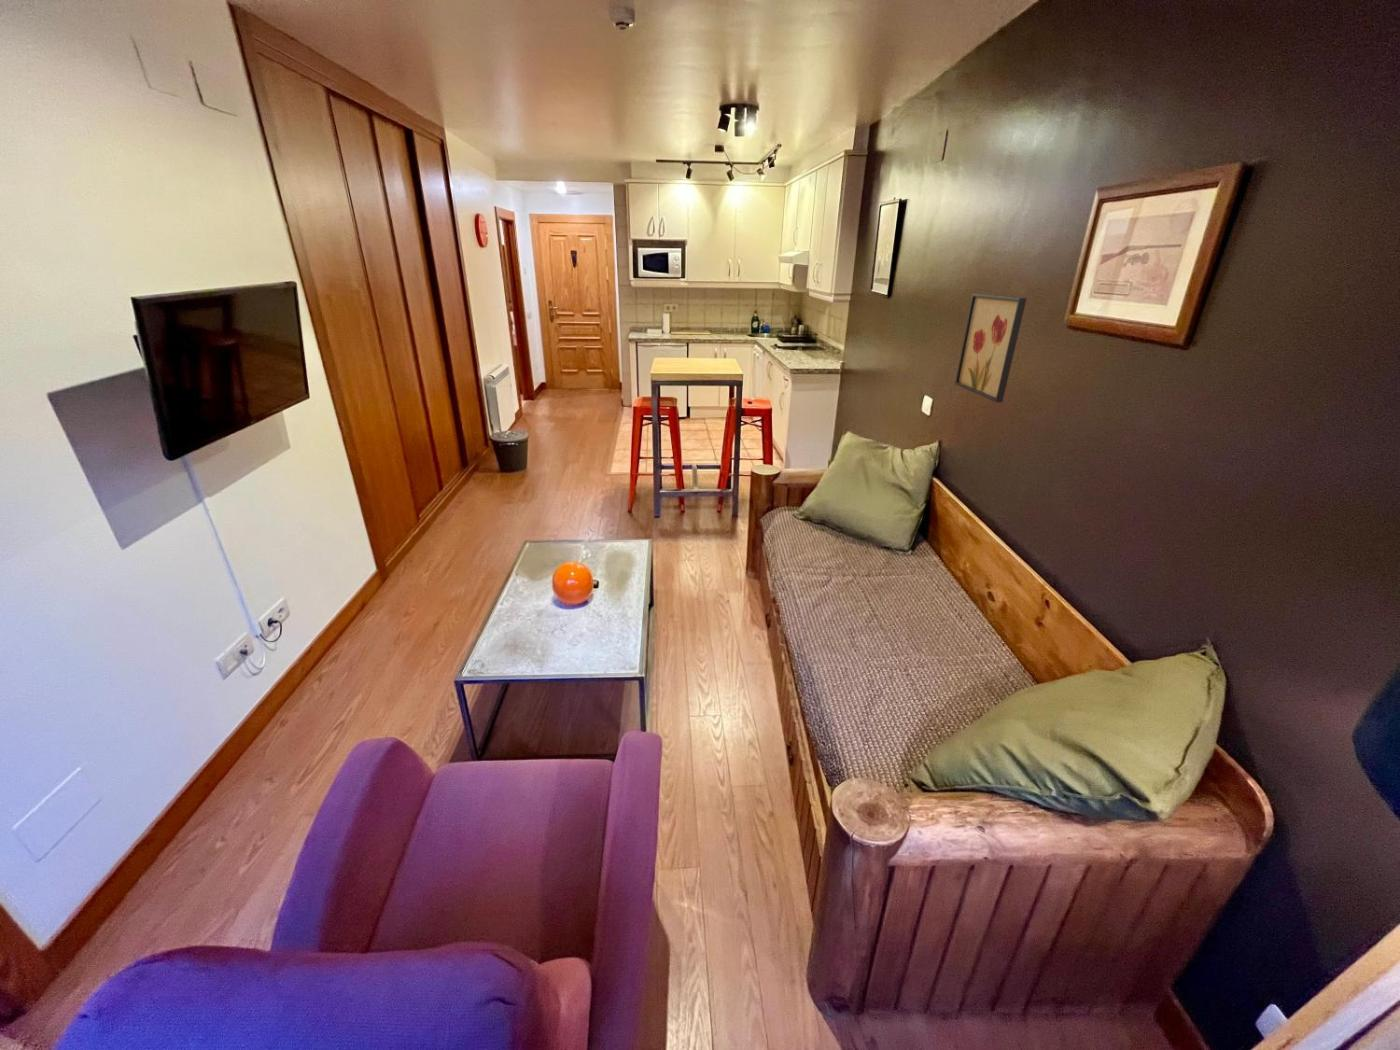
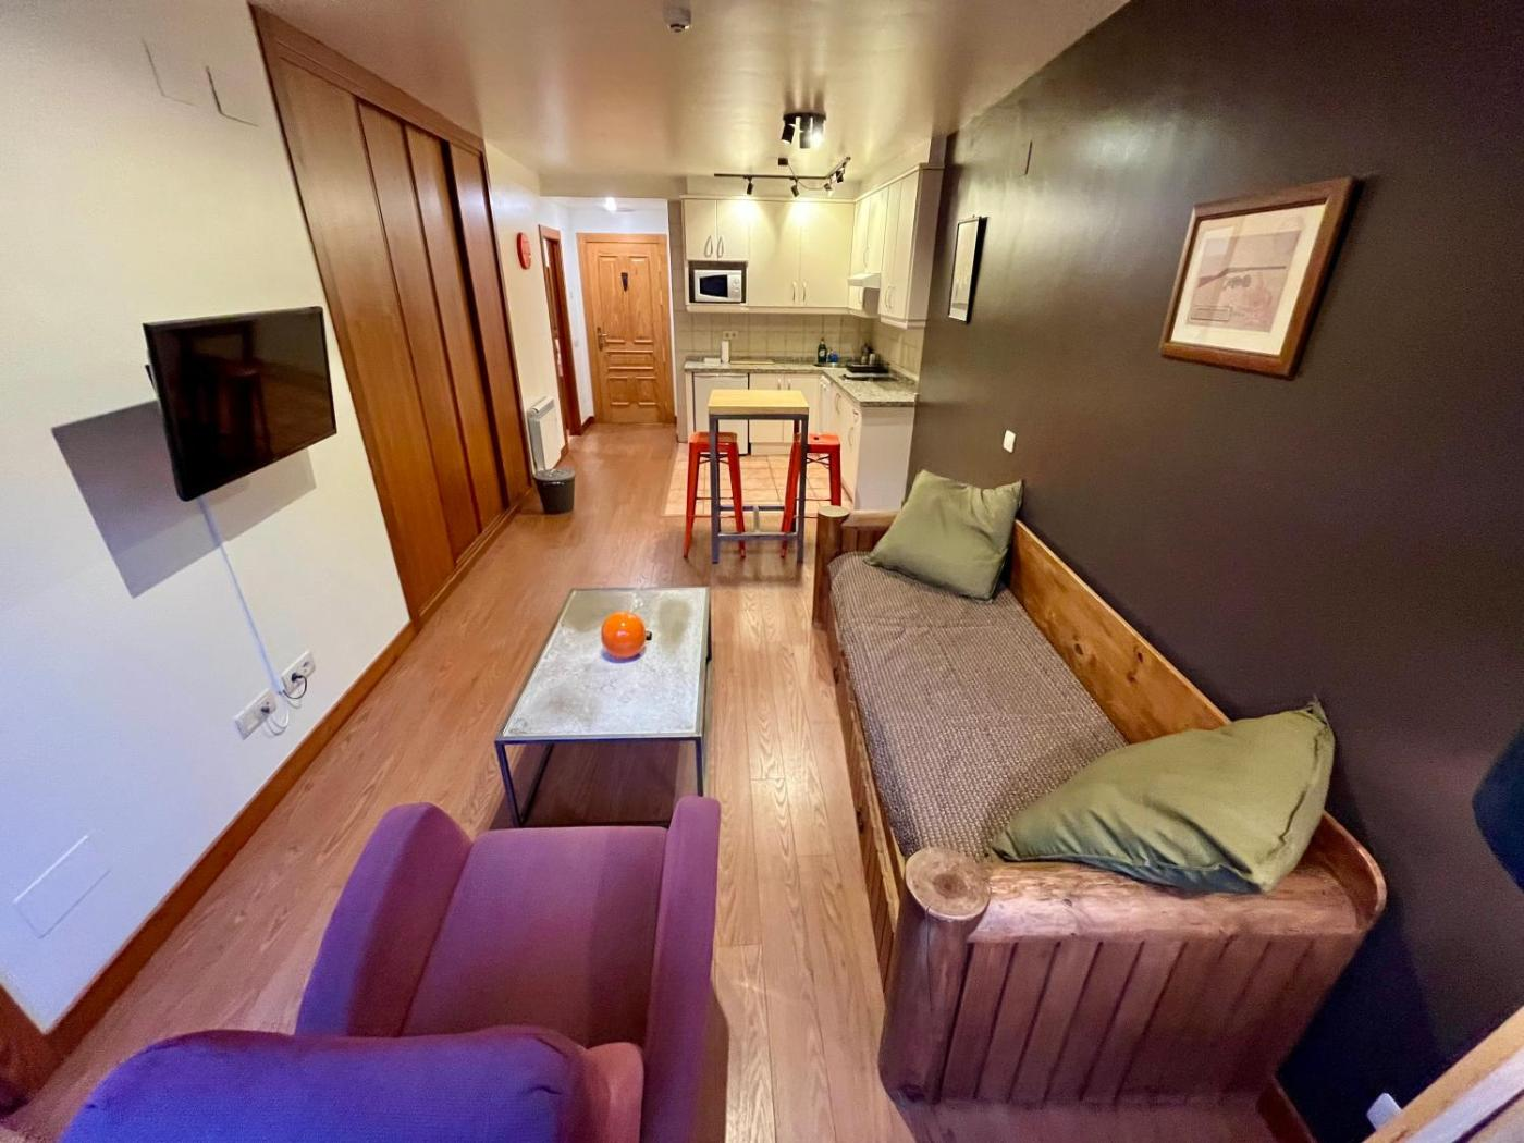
- wall art [954,293,1029,403]
